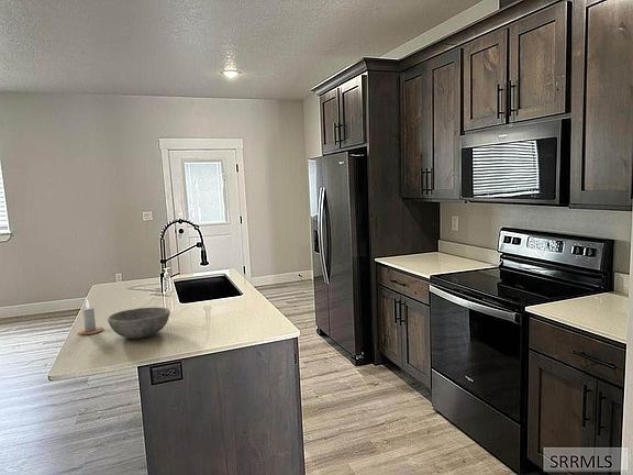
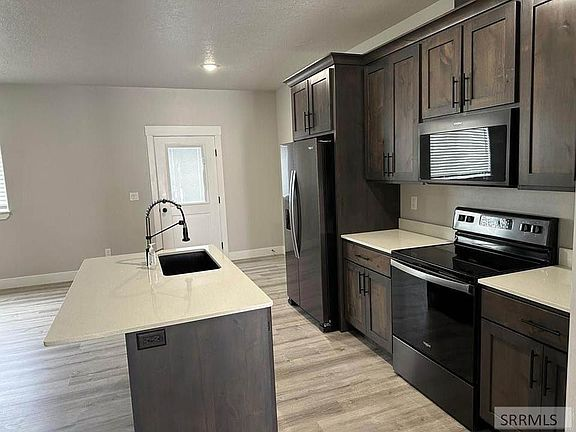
- candle [77,298,104,335]
- bowl [107,307,171,340]
